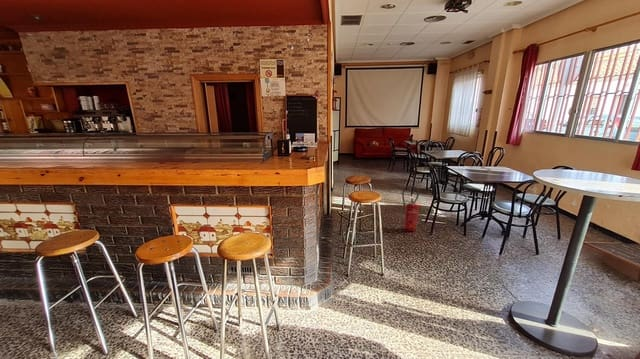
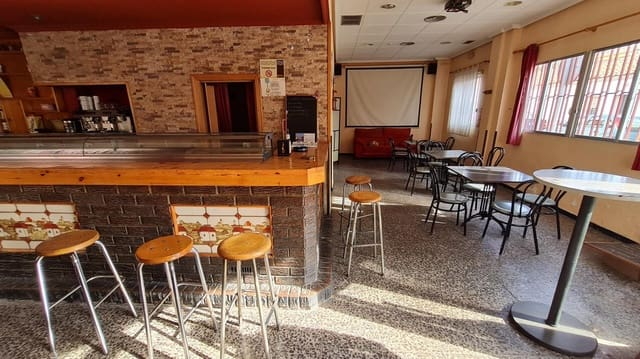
- fire extinguisher [401,184,420,232]
